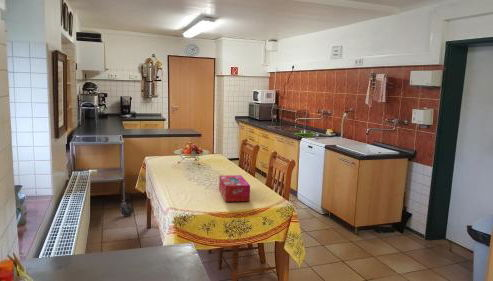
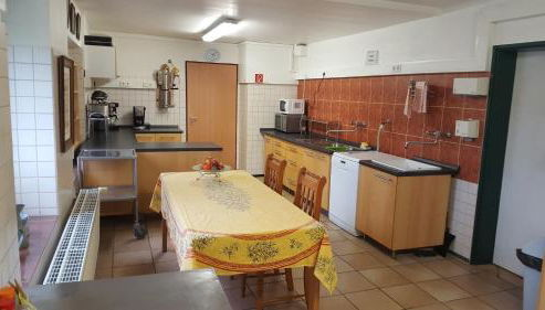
- tissue box [218,174,251,203]
